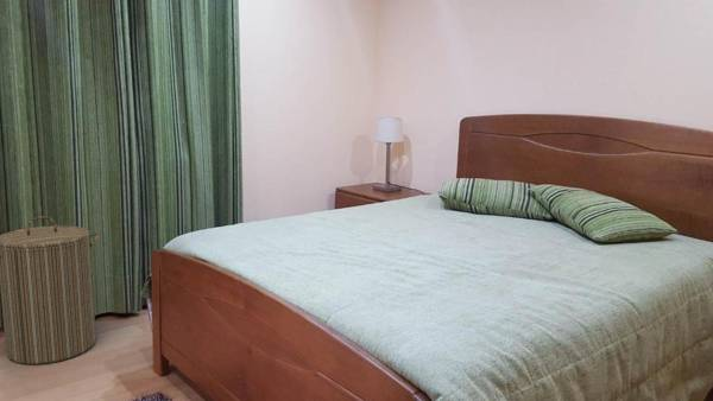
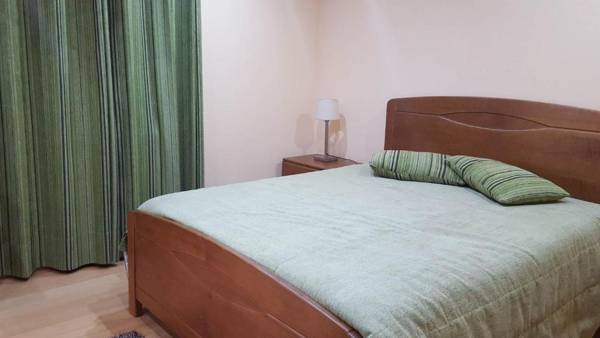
- laundry hamper [0,215,100,365]
